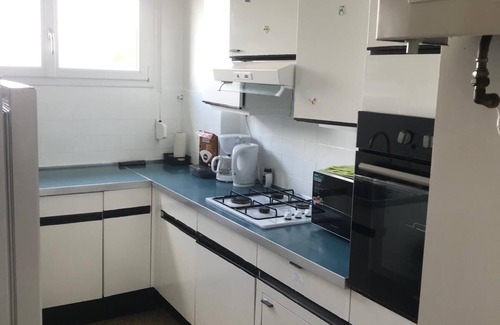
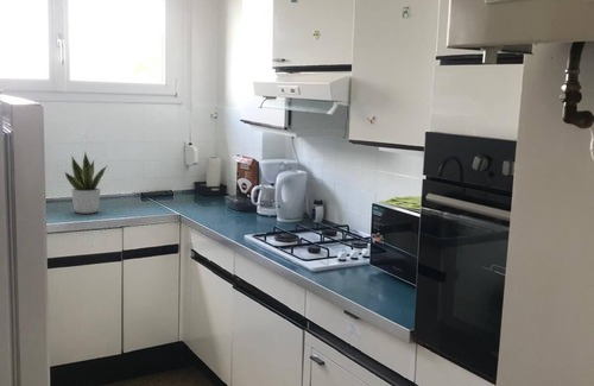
+ potted plant [64,152,108,215]
